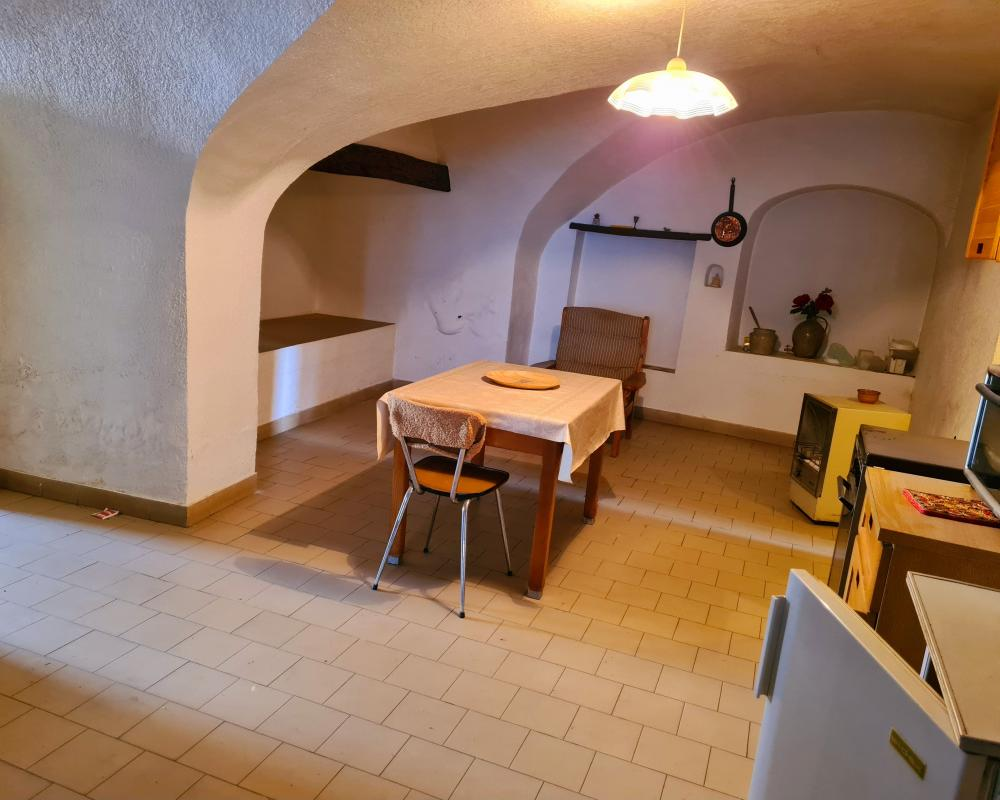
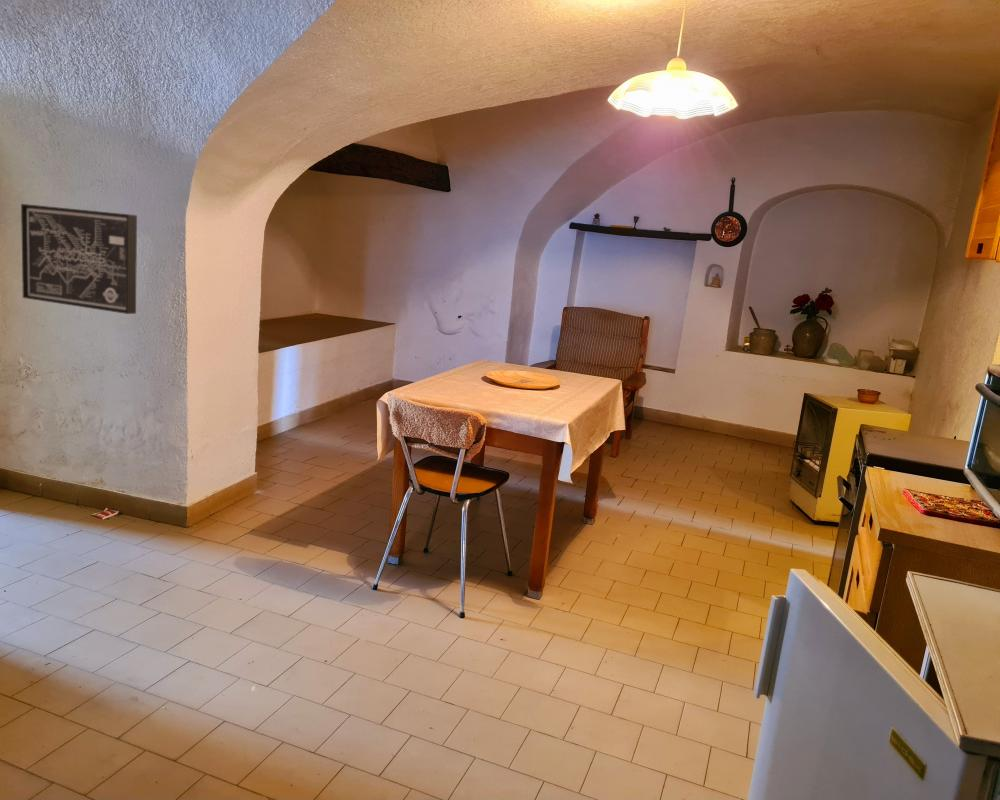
+ wall art [20,203,138,315]
